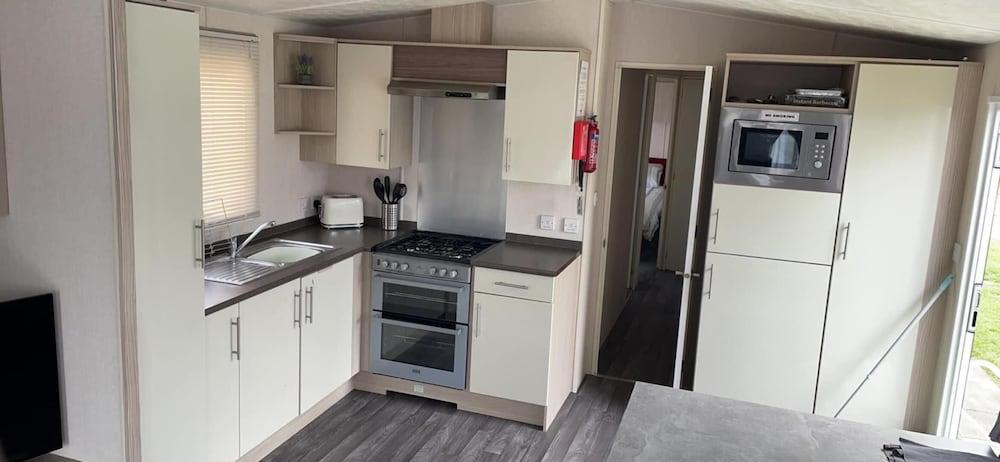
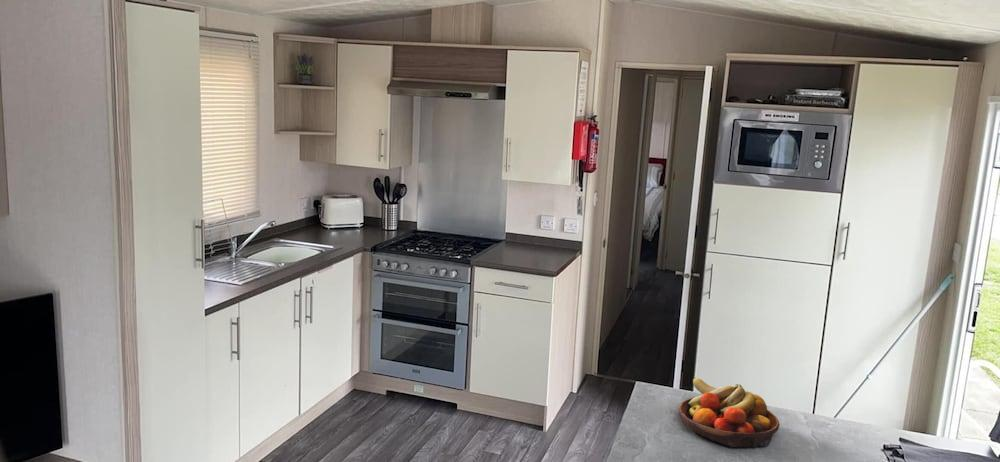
+ fruit bowl [678,376,781,448]
